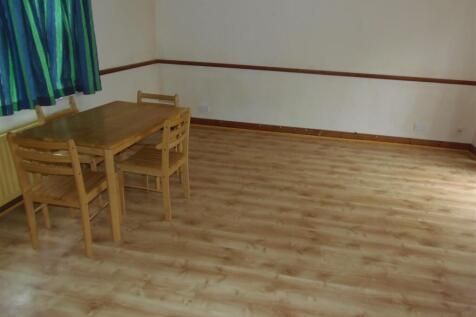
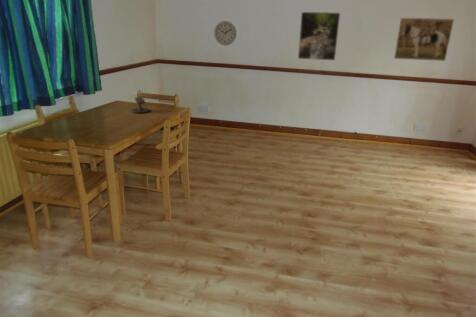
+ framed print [393,17,455,62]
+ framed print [297,11,341,61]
+ candle [130,91,150,114]
+ wall clock [213,20,237,46]
